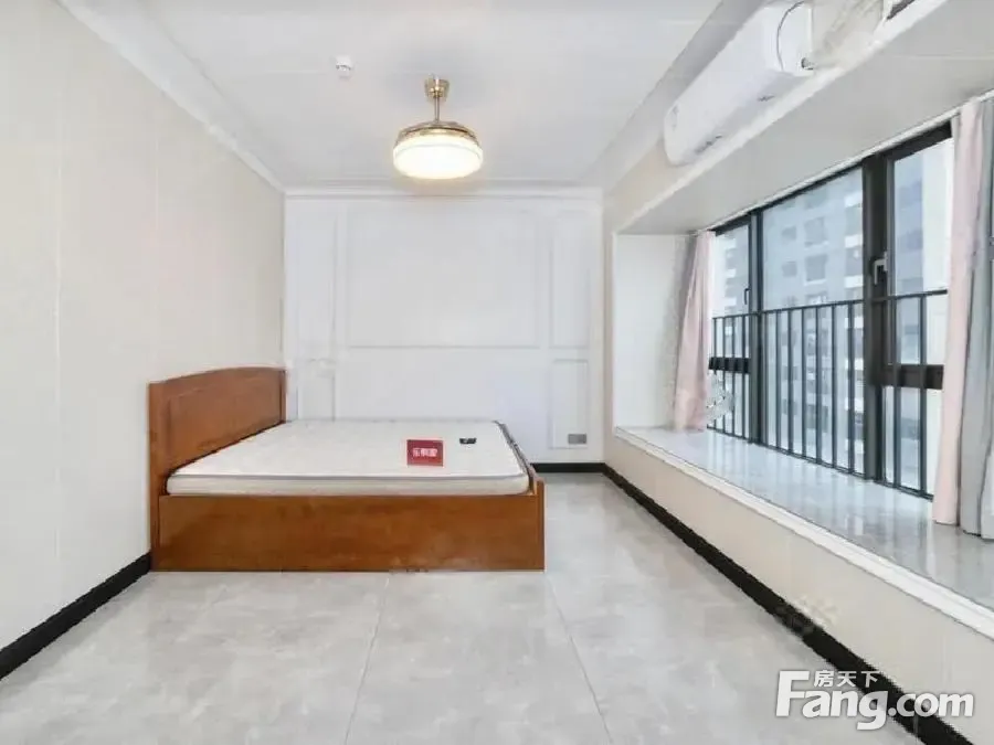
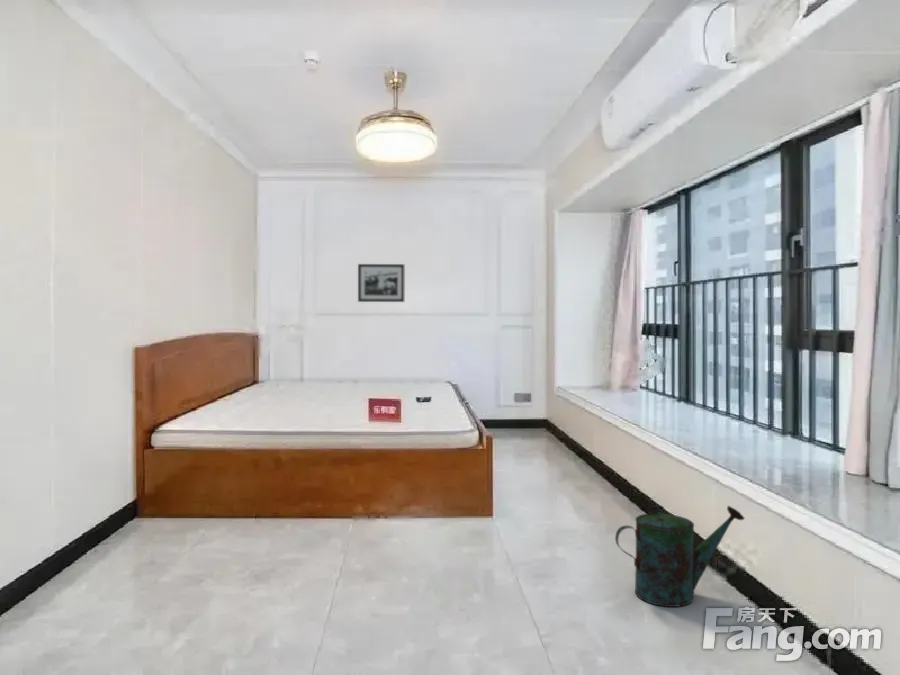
+ watering can [614,505,746,608]
+ picture frame [357,263,405,303]
